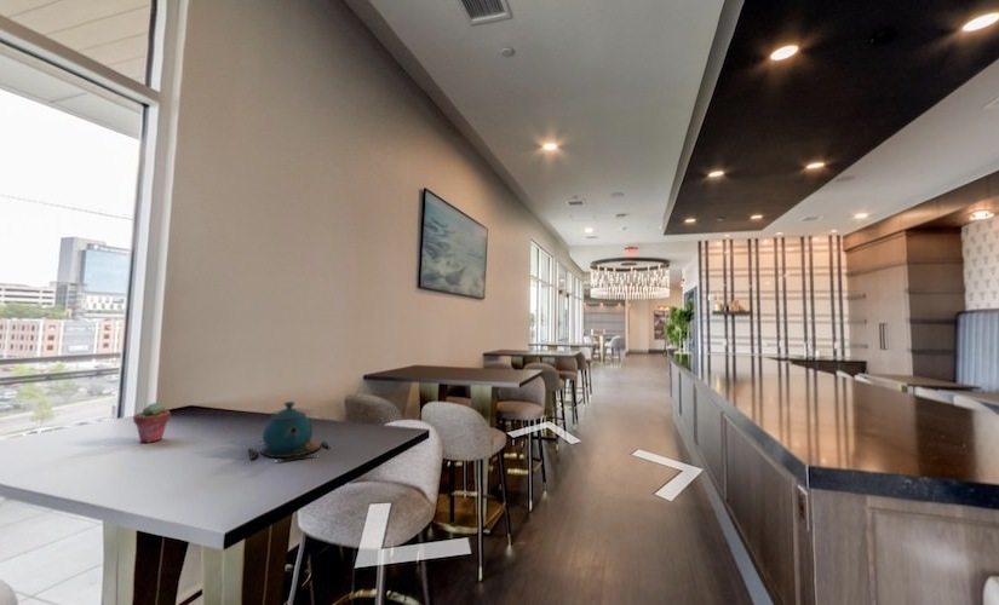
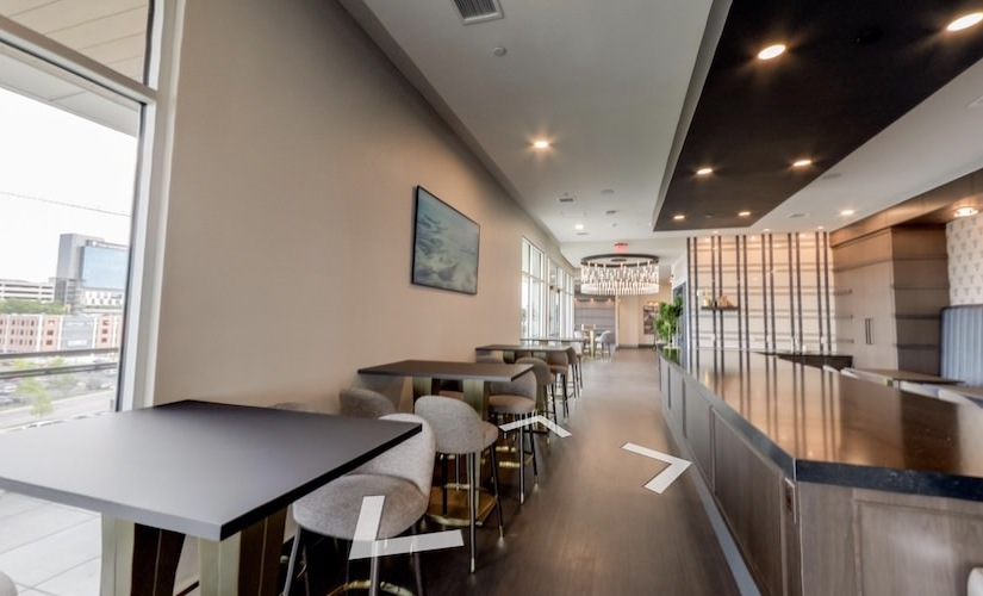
- potted succulent [132,402,172,444]
- teapot [247,401,331,462]
